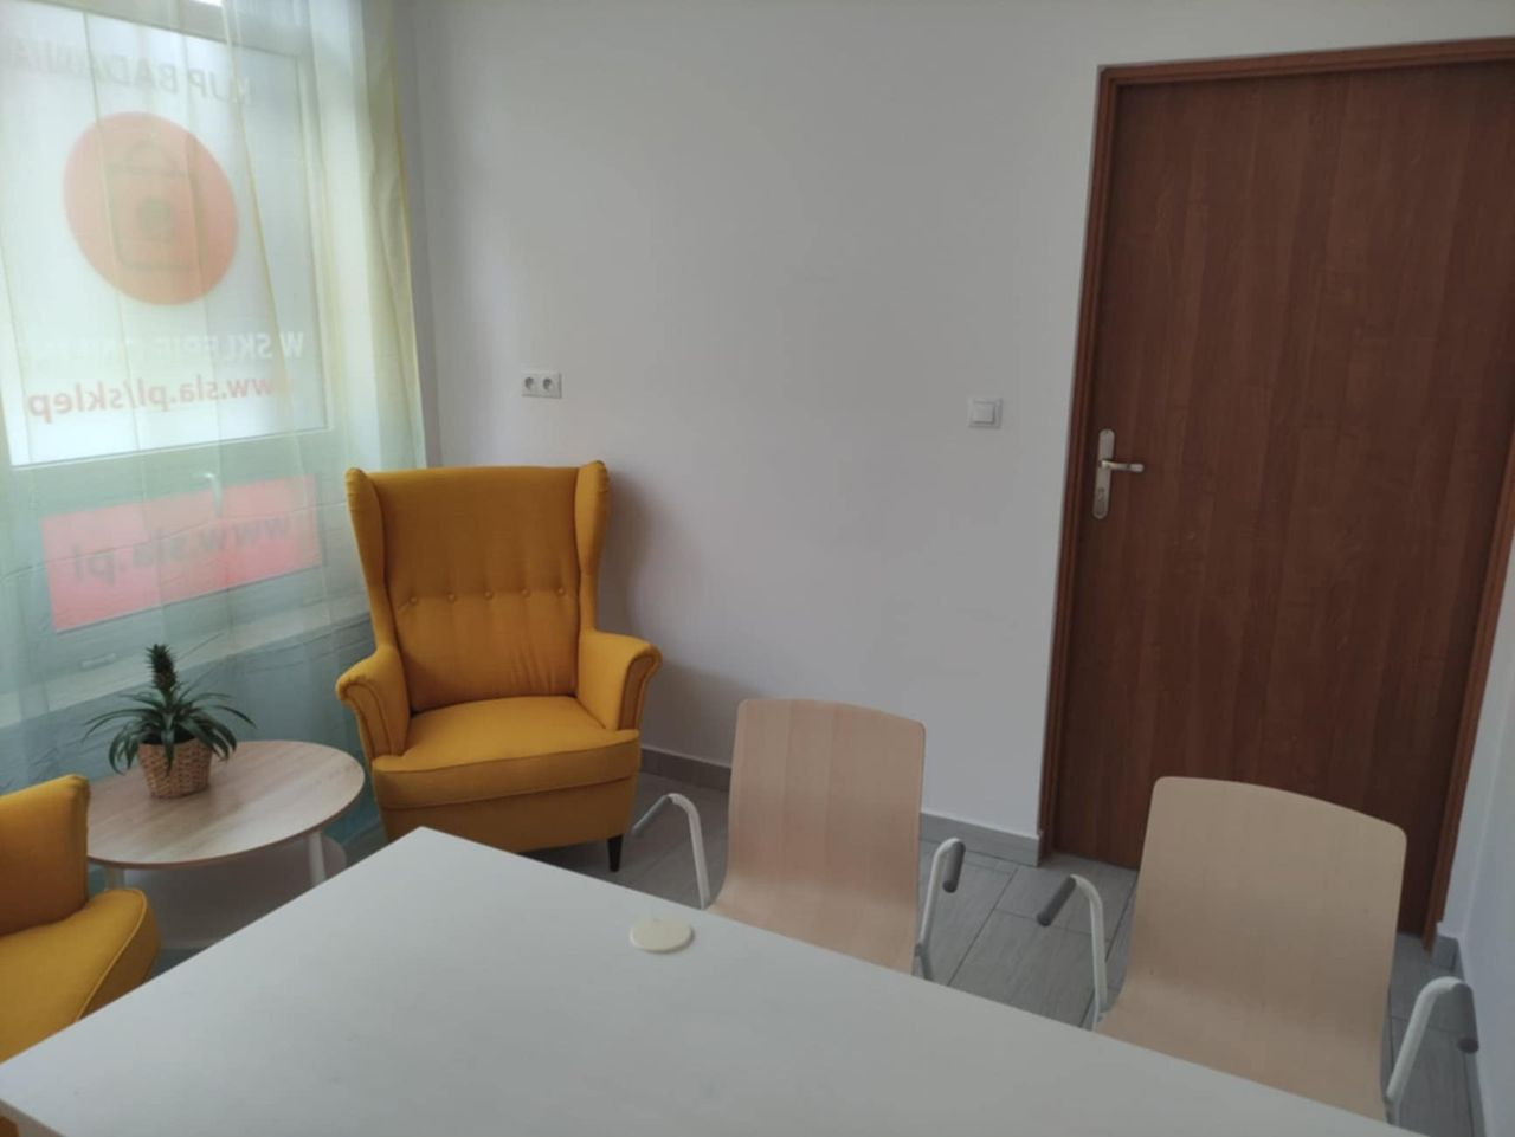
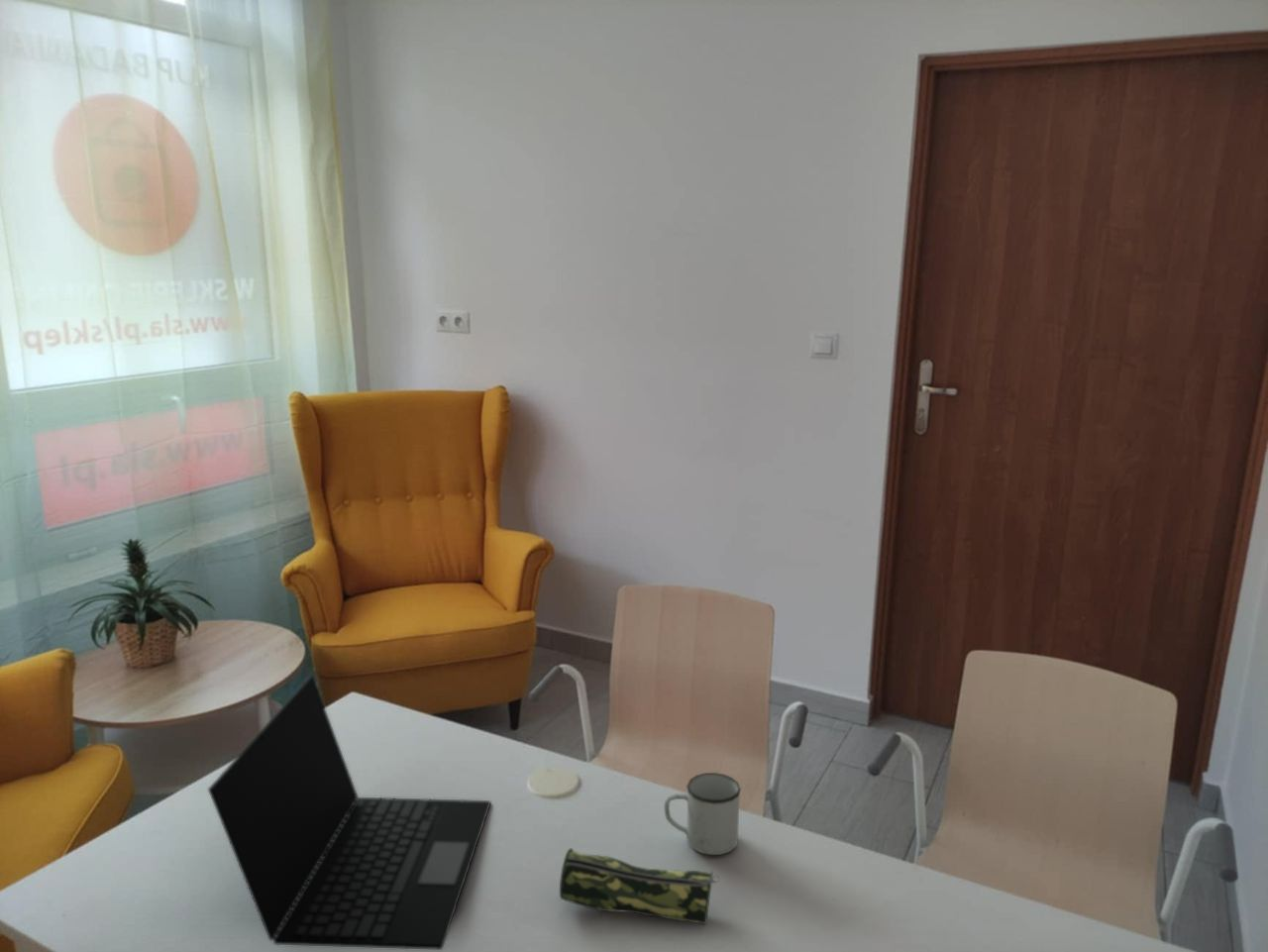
+ laptop [207,675,491,951]
+ mug [663,772,742,856]
+ pencil case [559,847,720,925]
